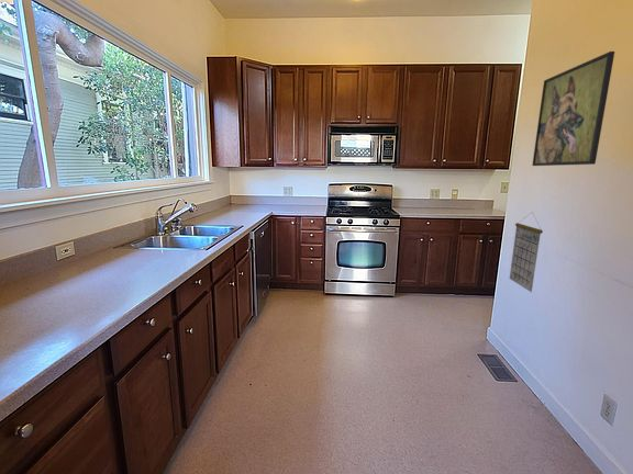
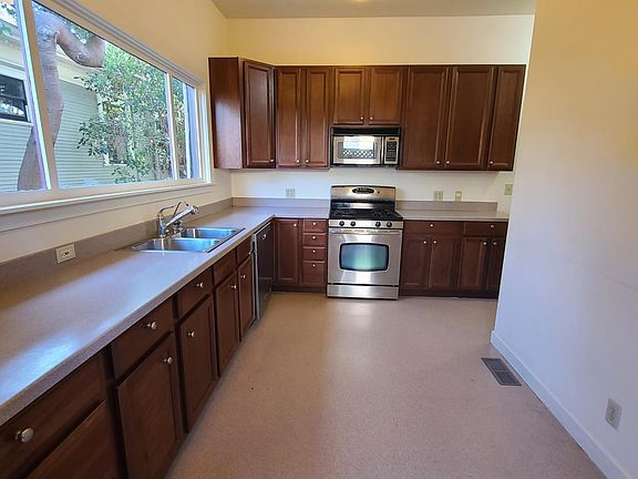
- calendar [509,211,544,293]
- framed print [531,50,615,167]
